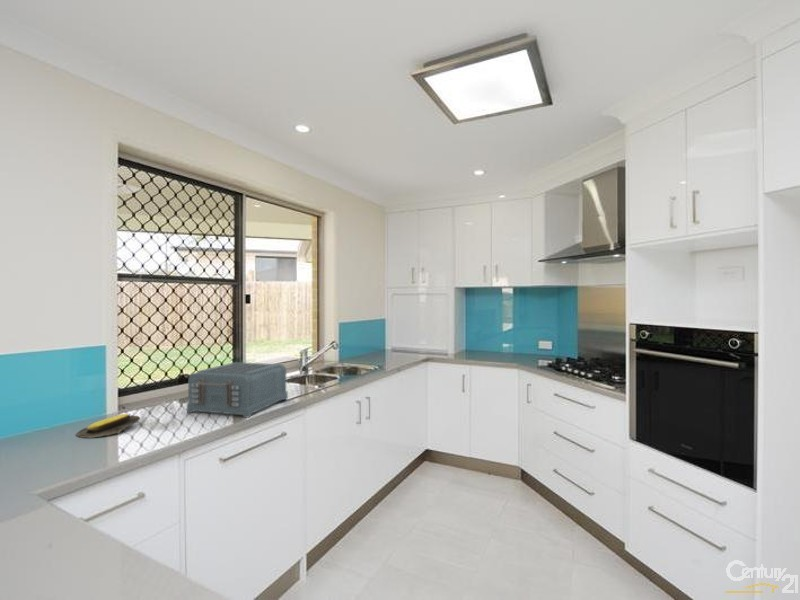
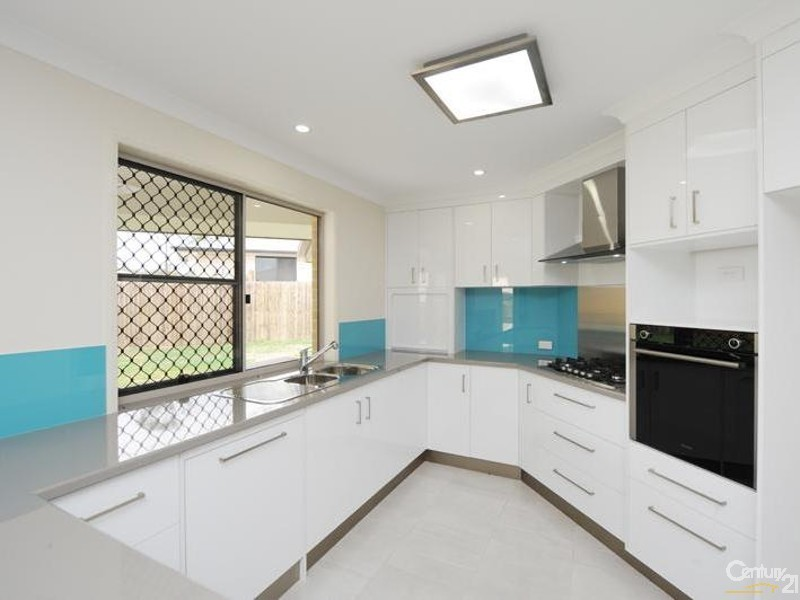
- toaster [186,361,289,419]
- banana [75,413,141,439]
